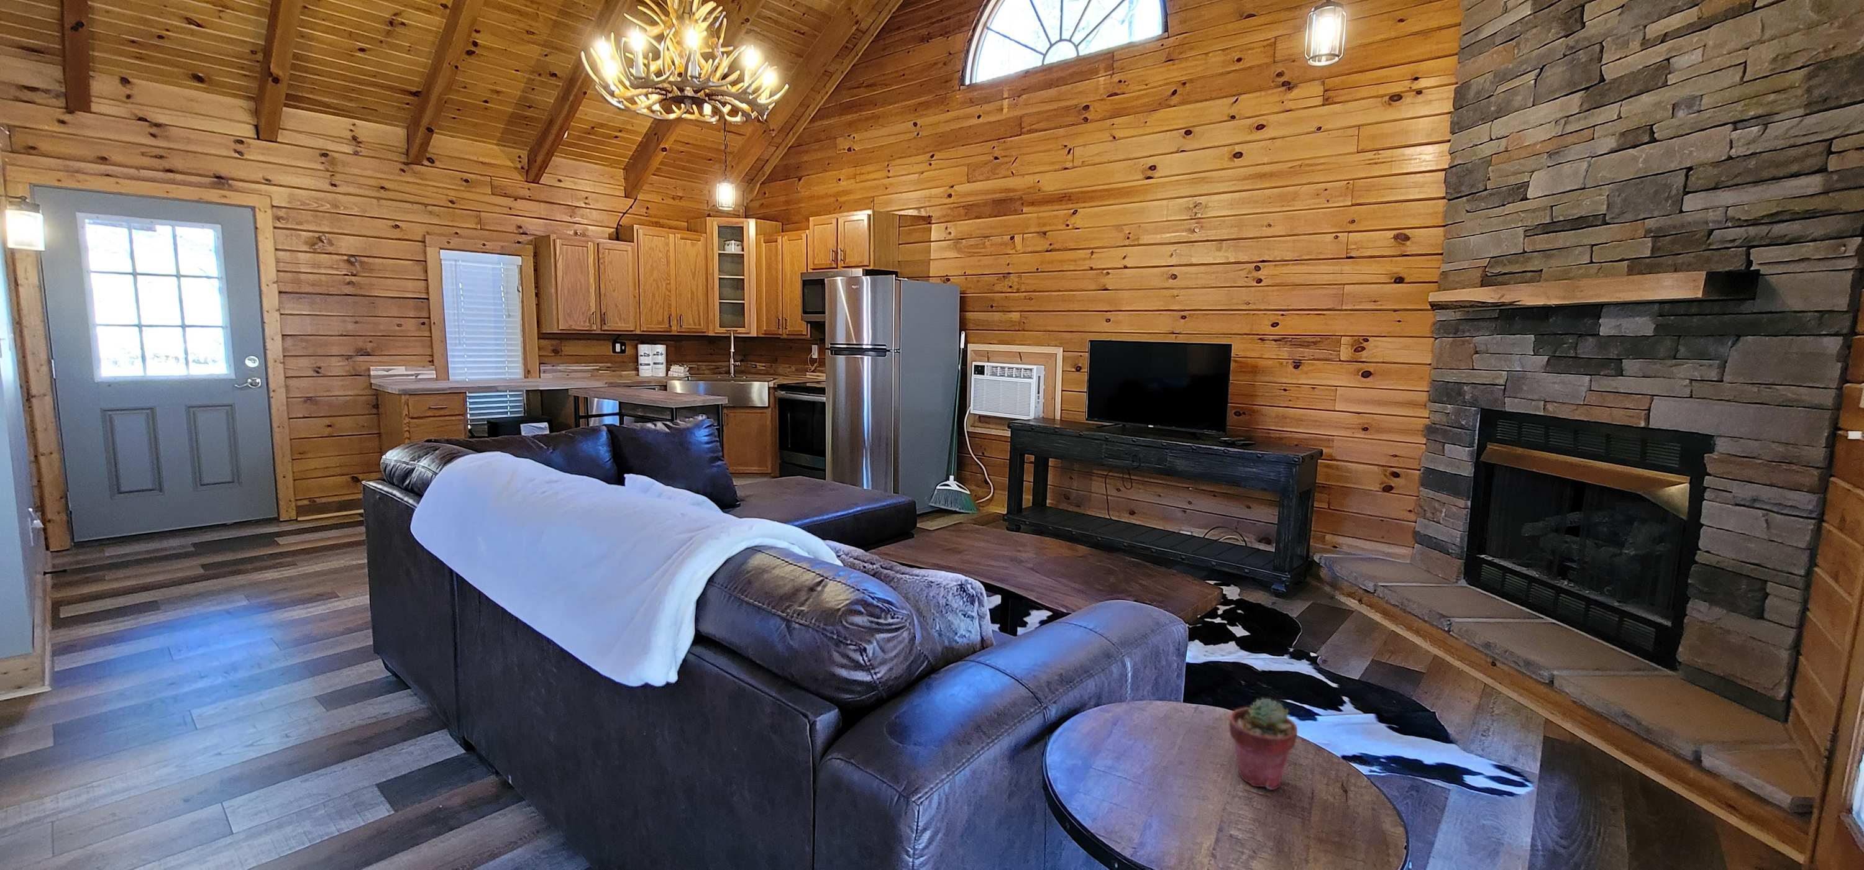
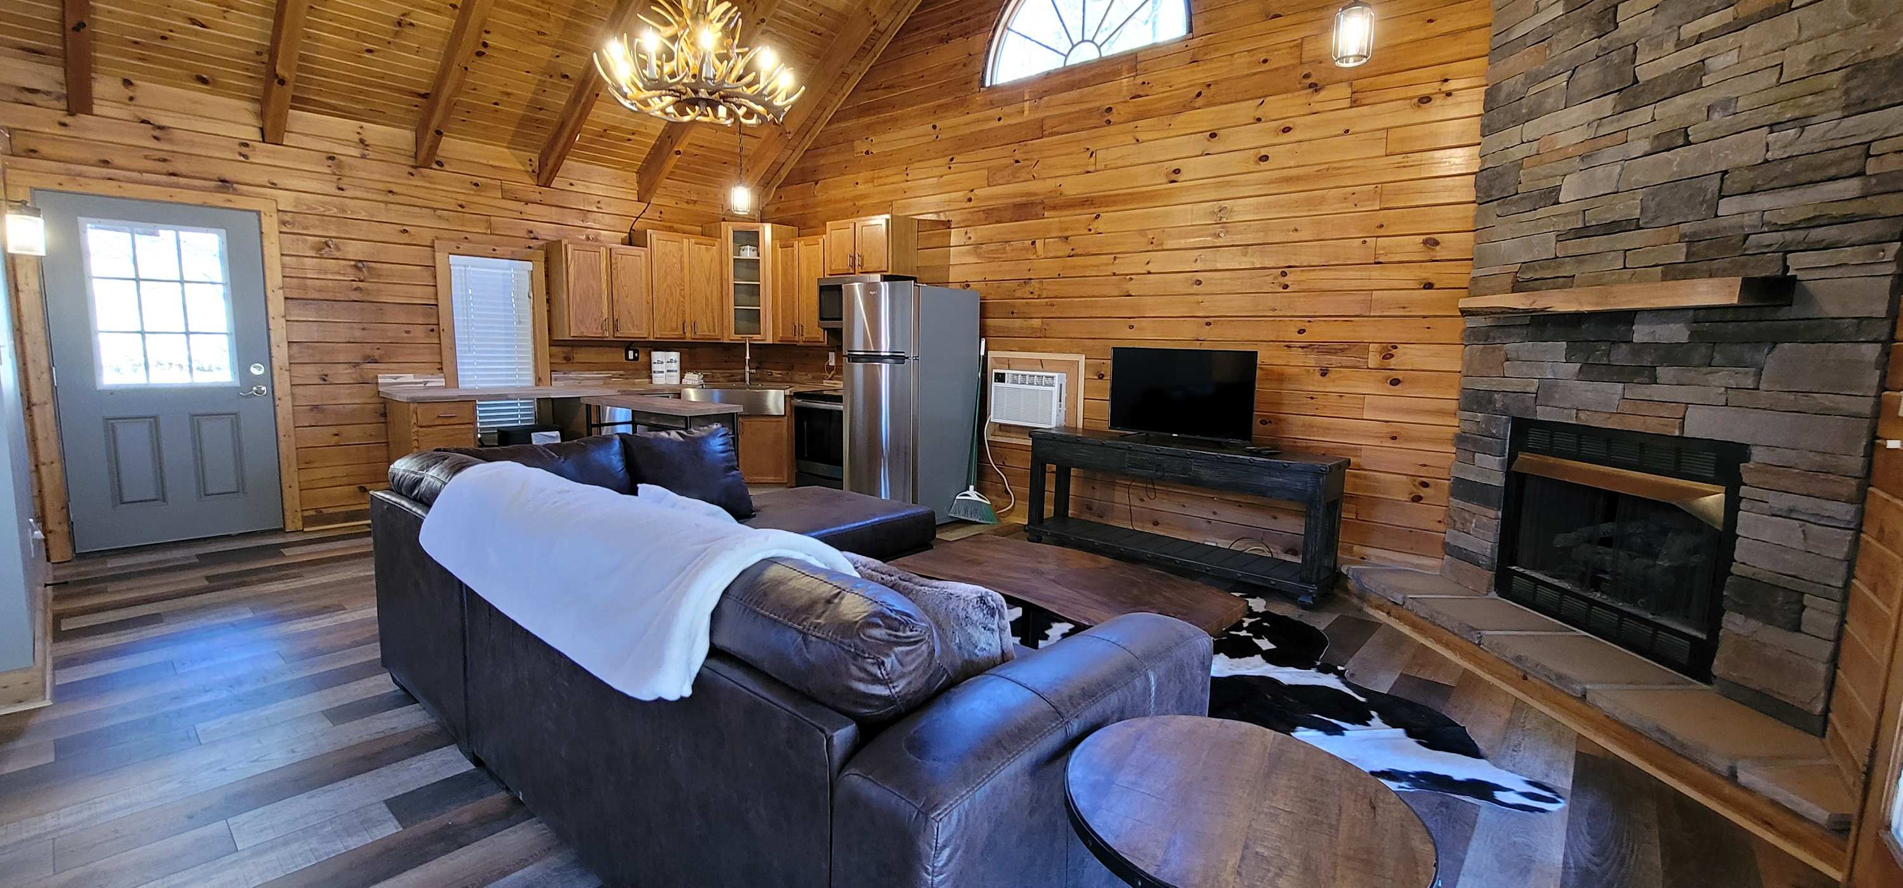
- potted succulent [1228,696,1298,790]
